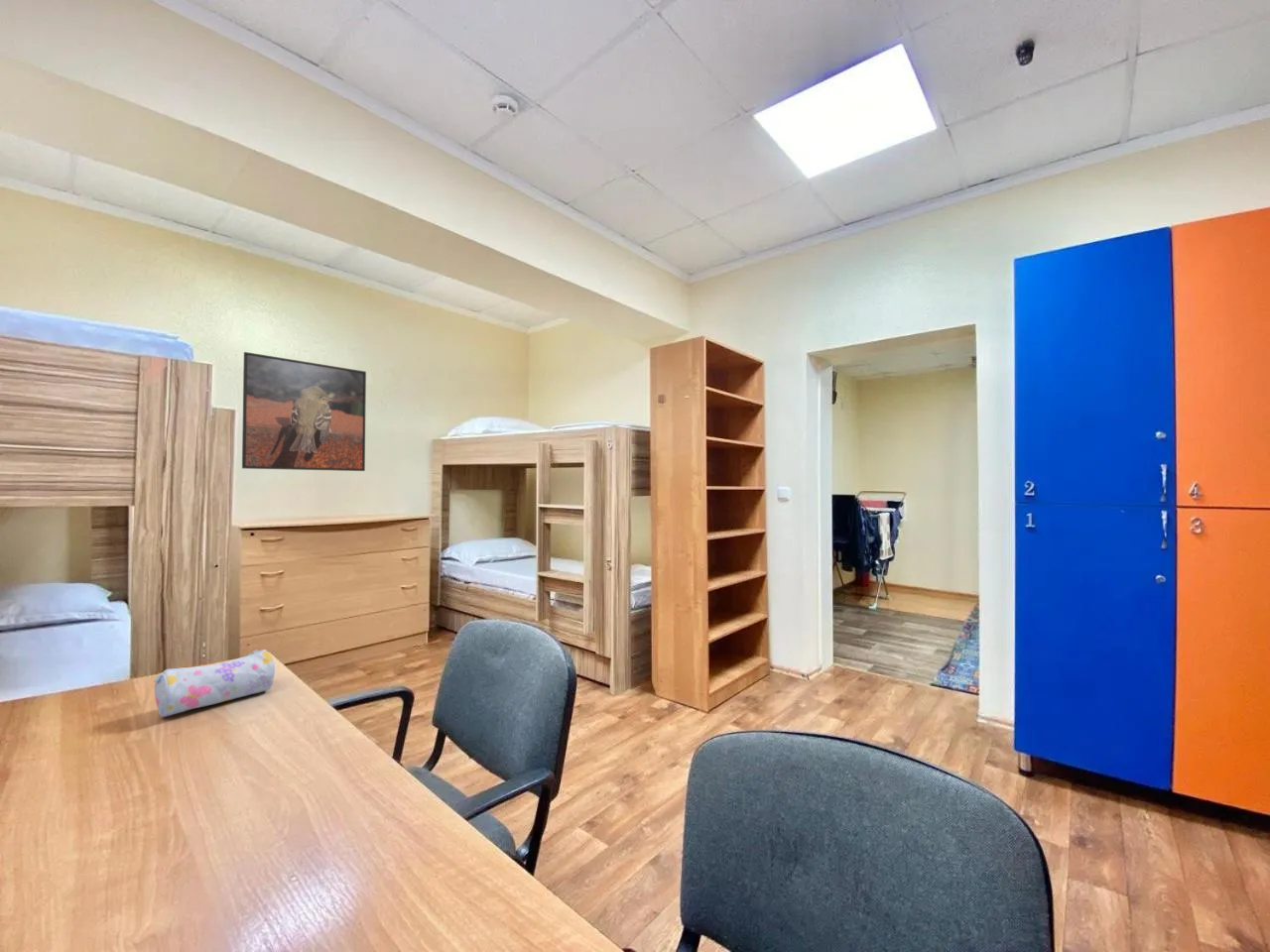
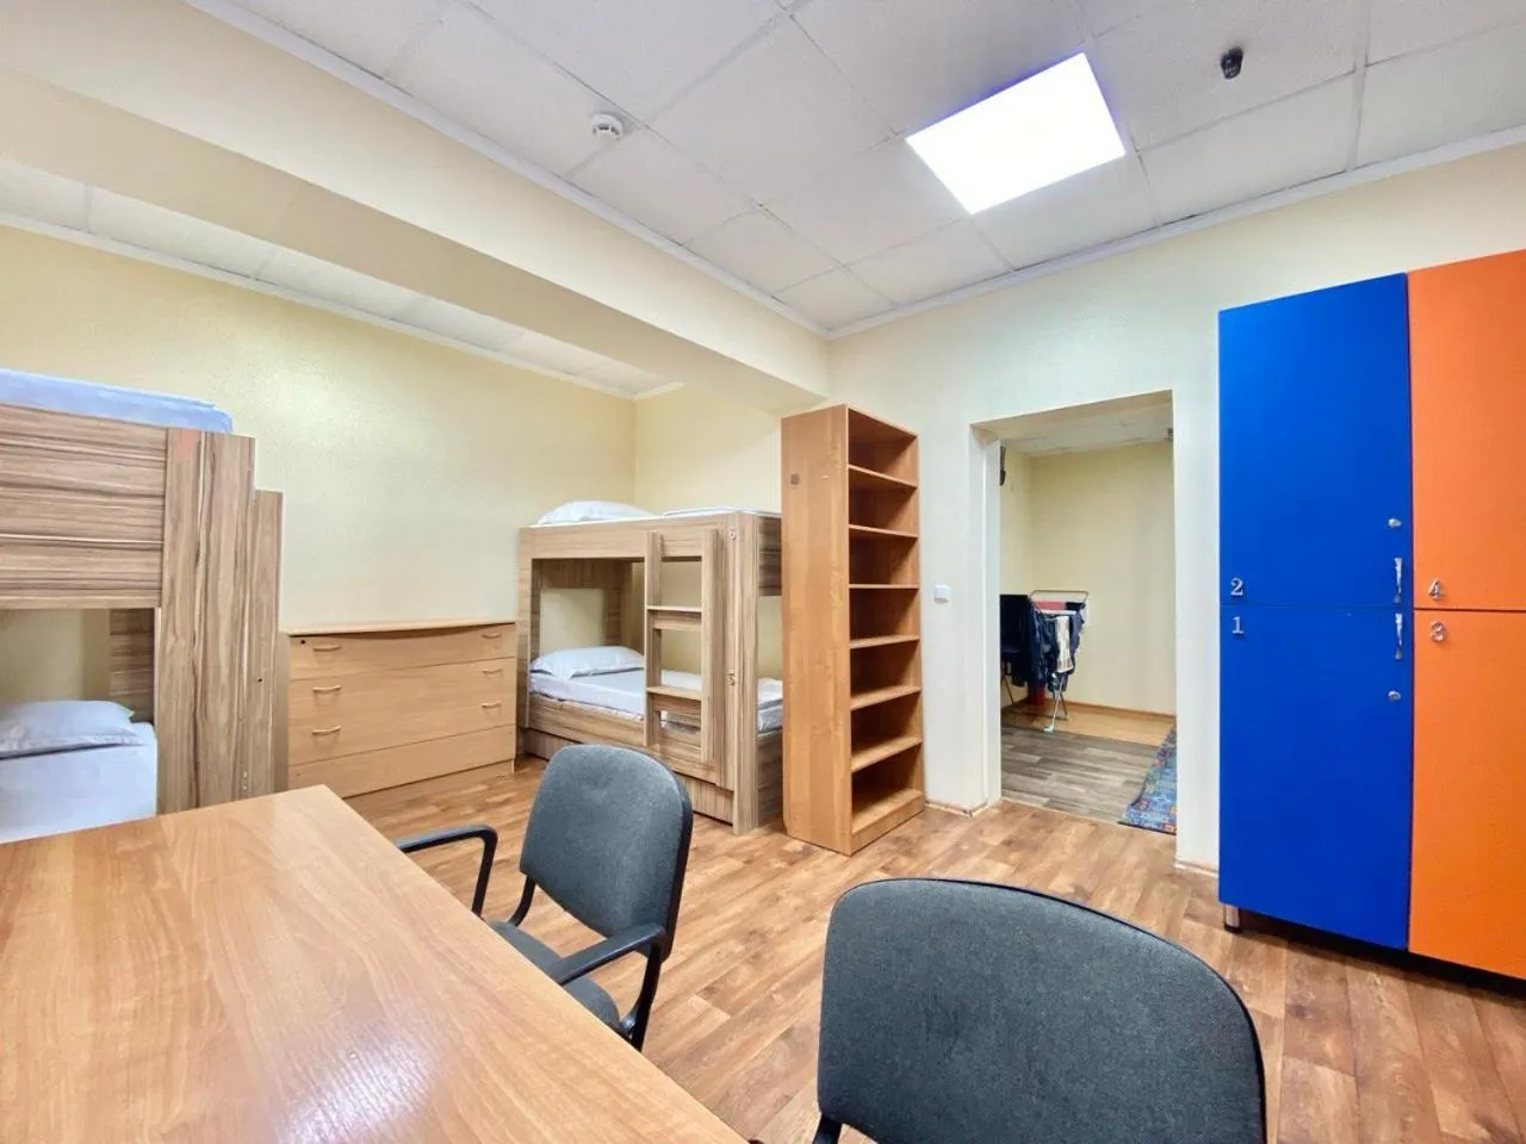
- pencil case [153,649,276,718]
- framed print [241,351,367,472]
